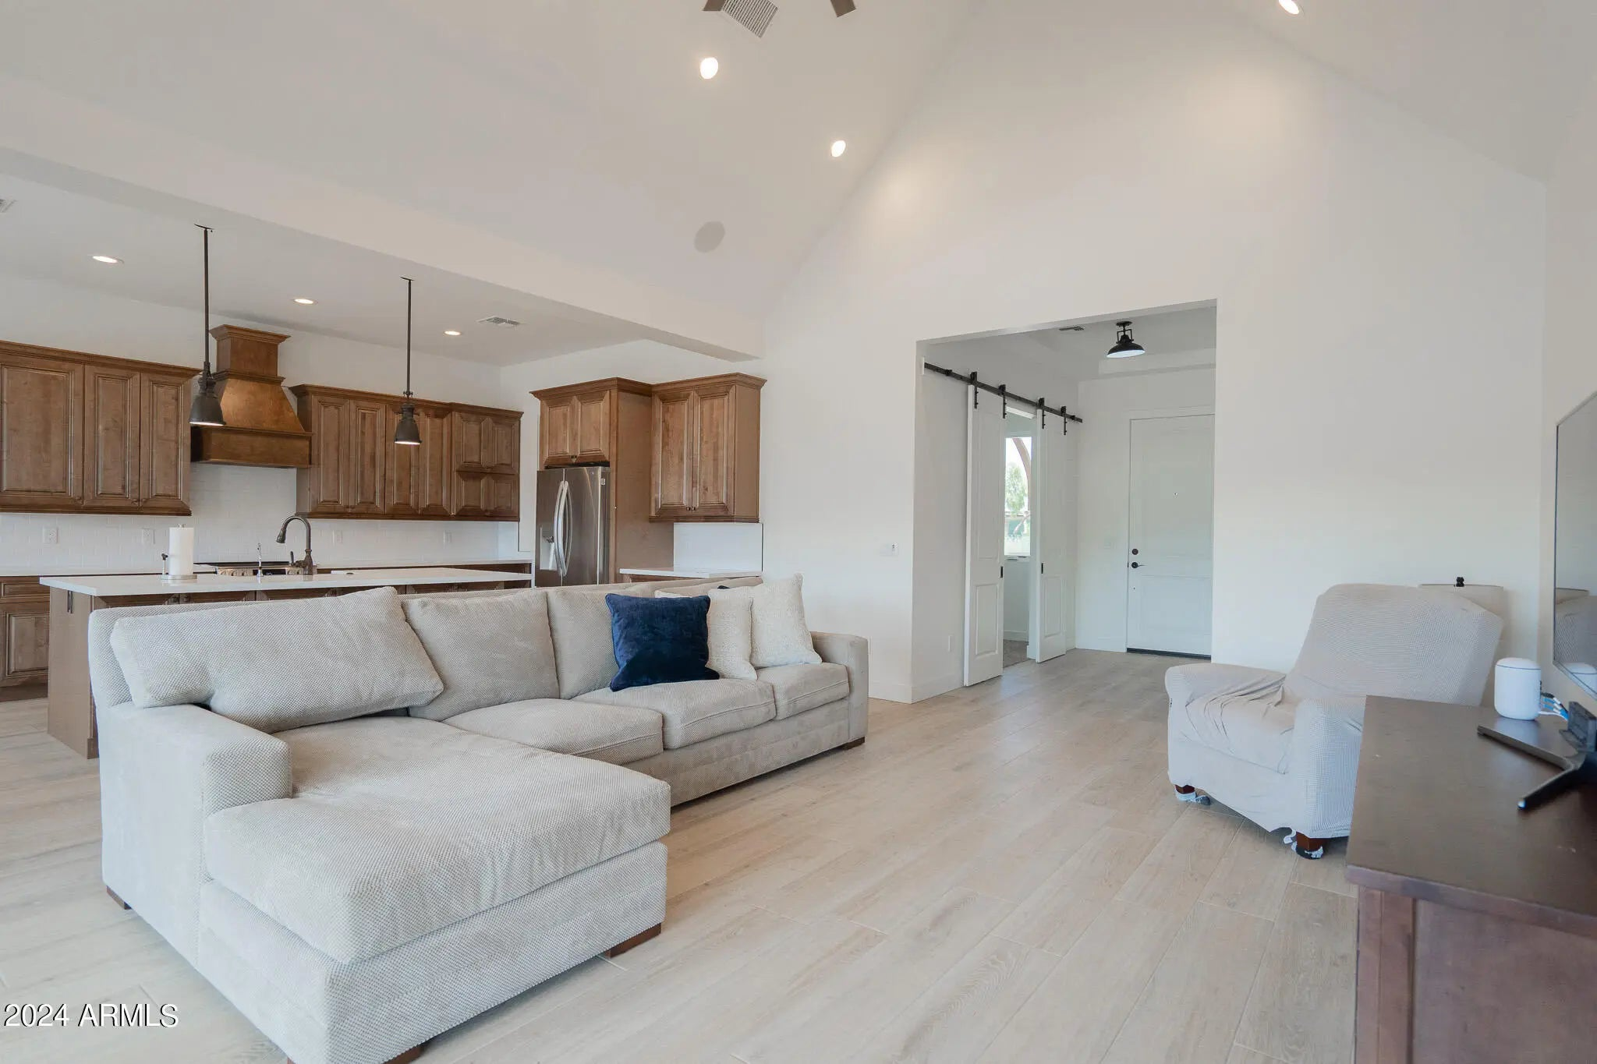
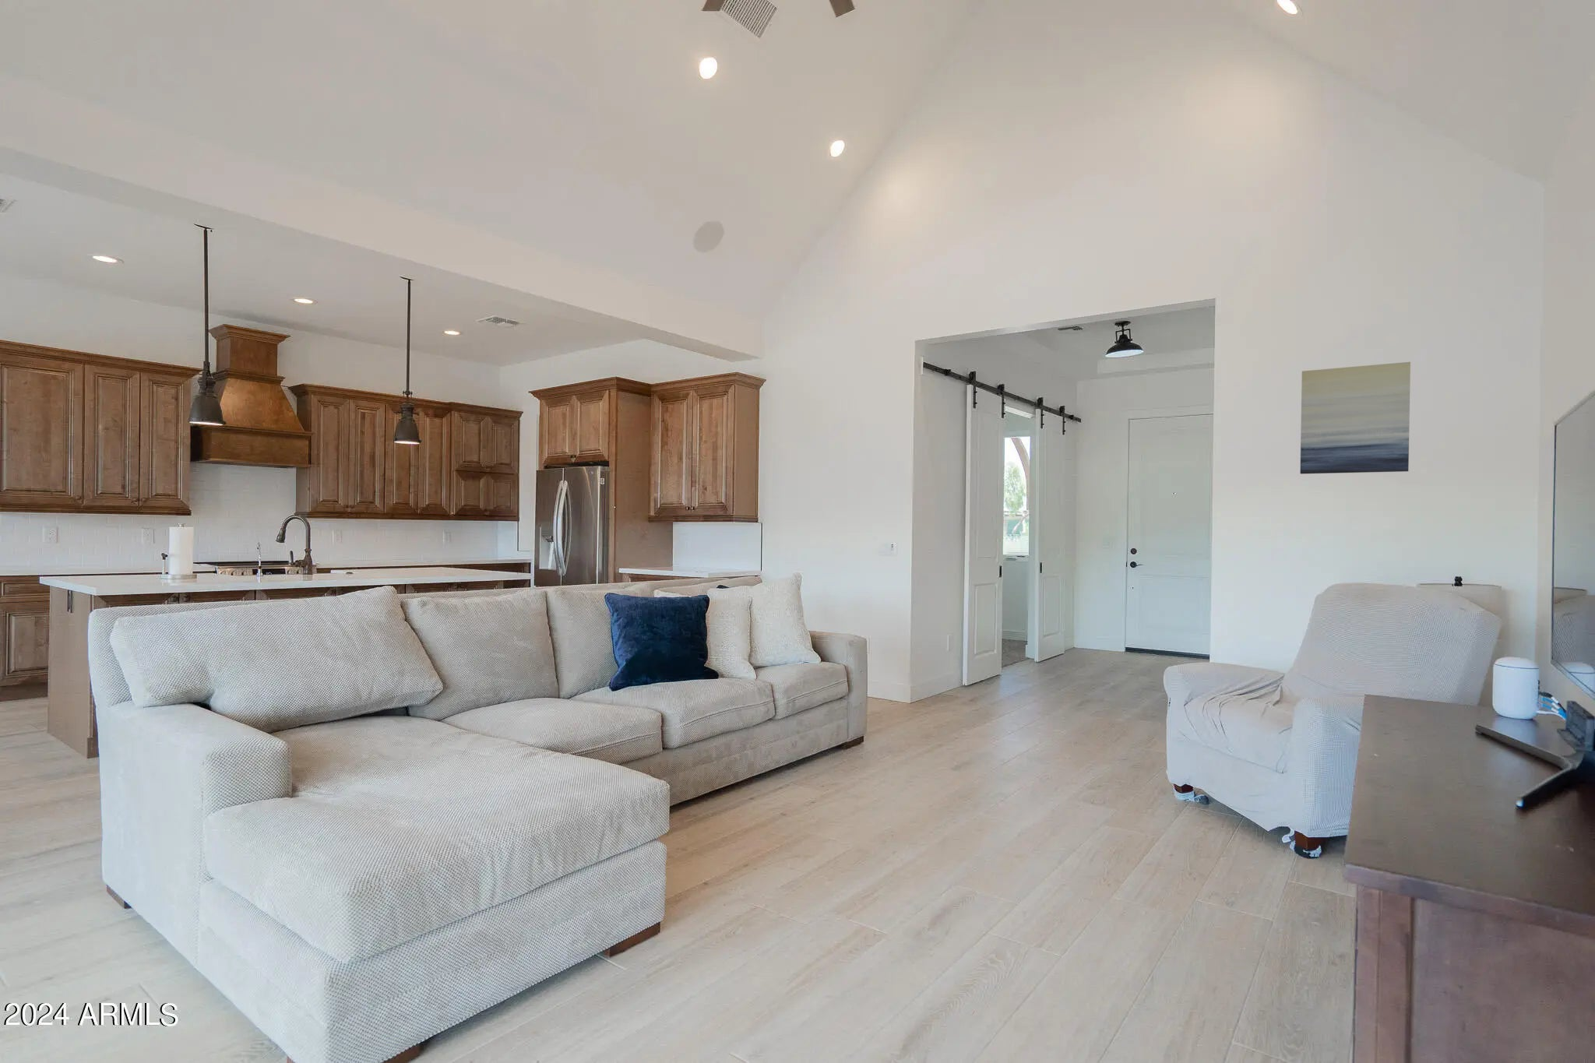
+ wall art [1300,362,1411,475]
